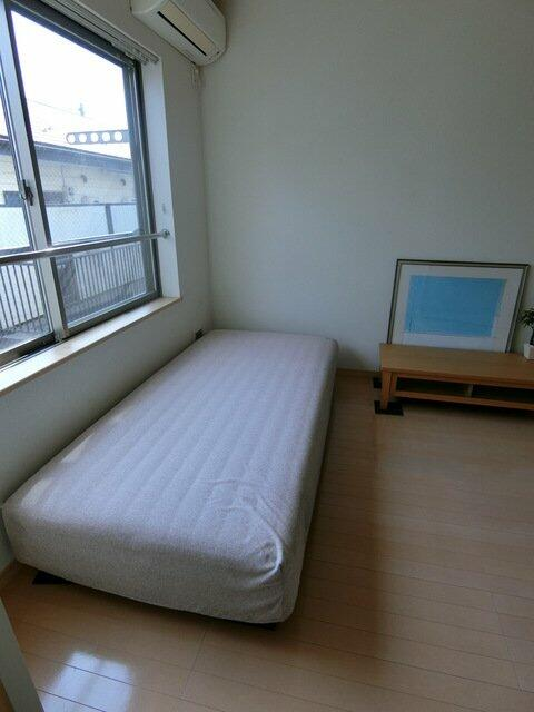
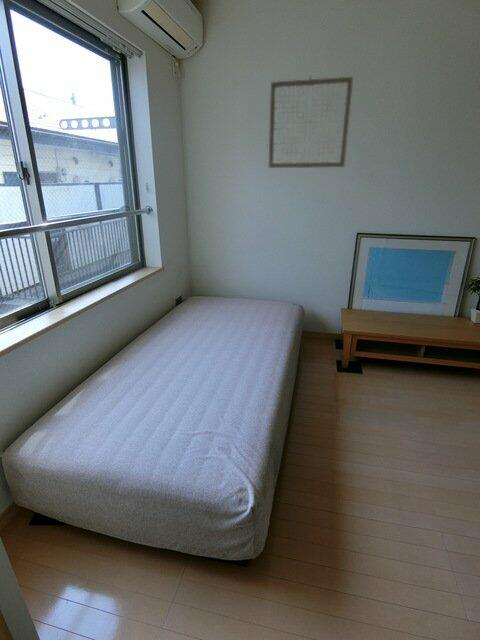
+ wall art [268,76,354,169]
